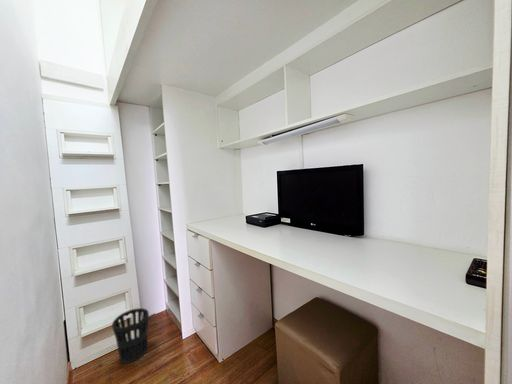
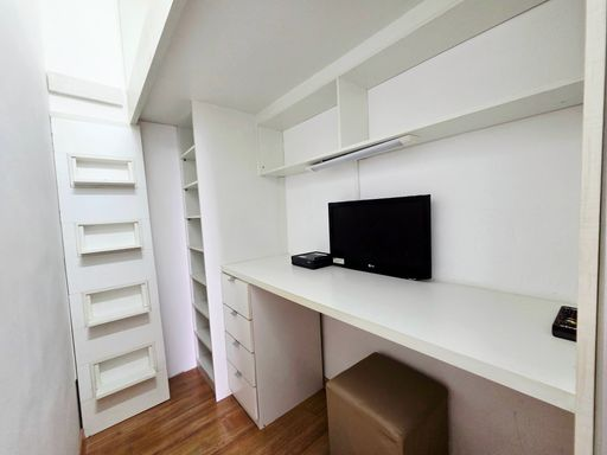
- wastebasket [111,307,150,365]
